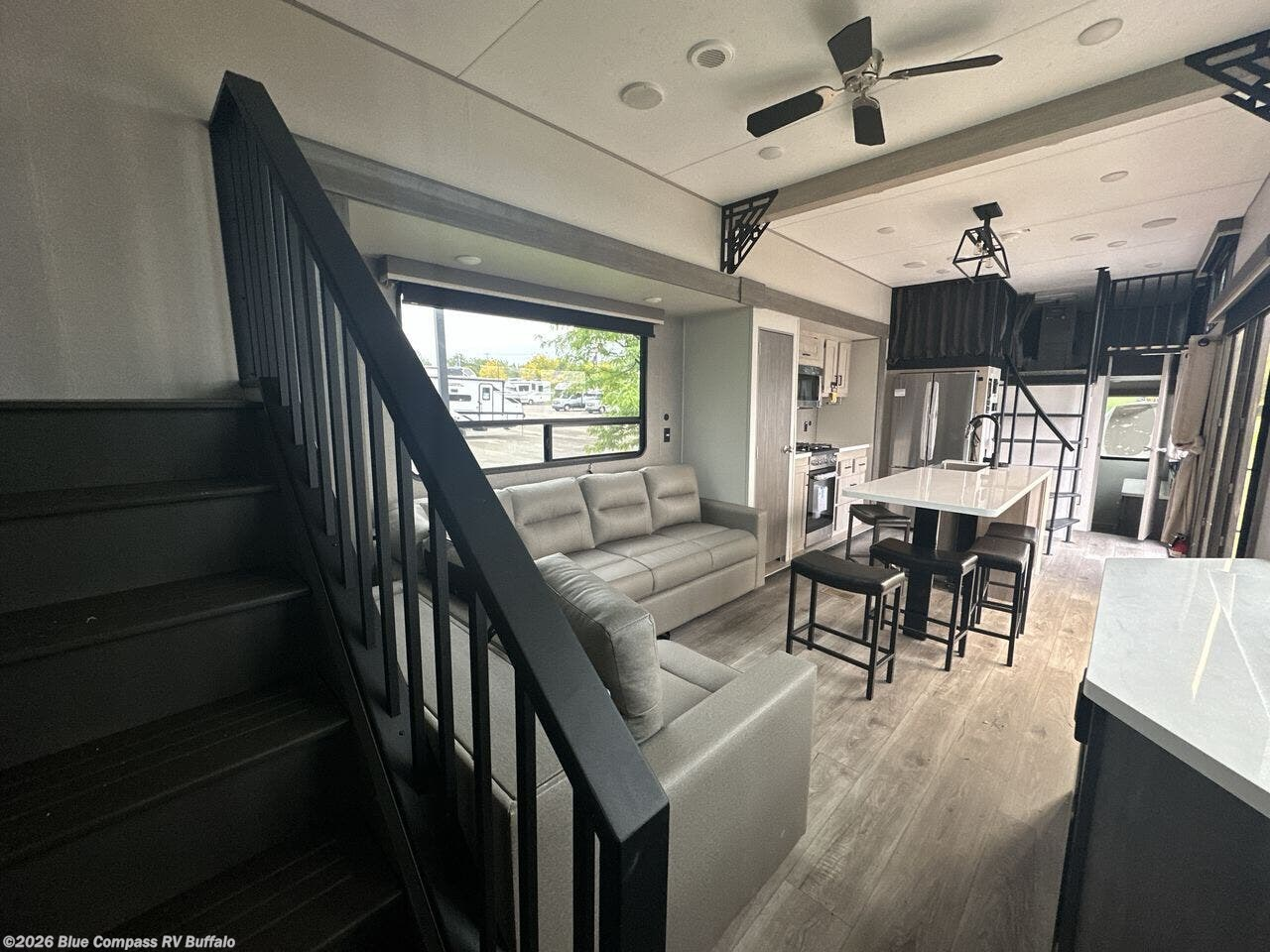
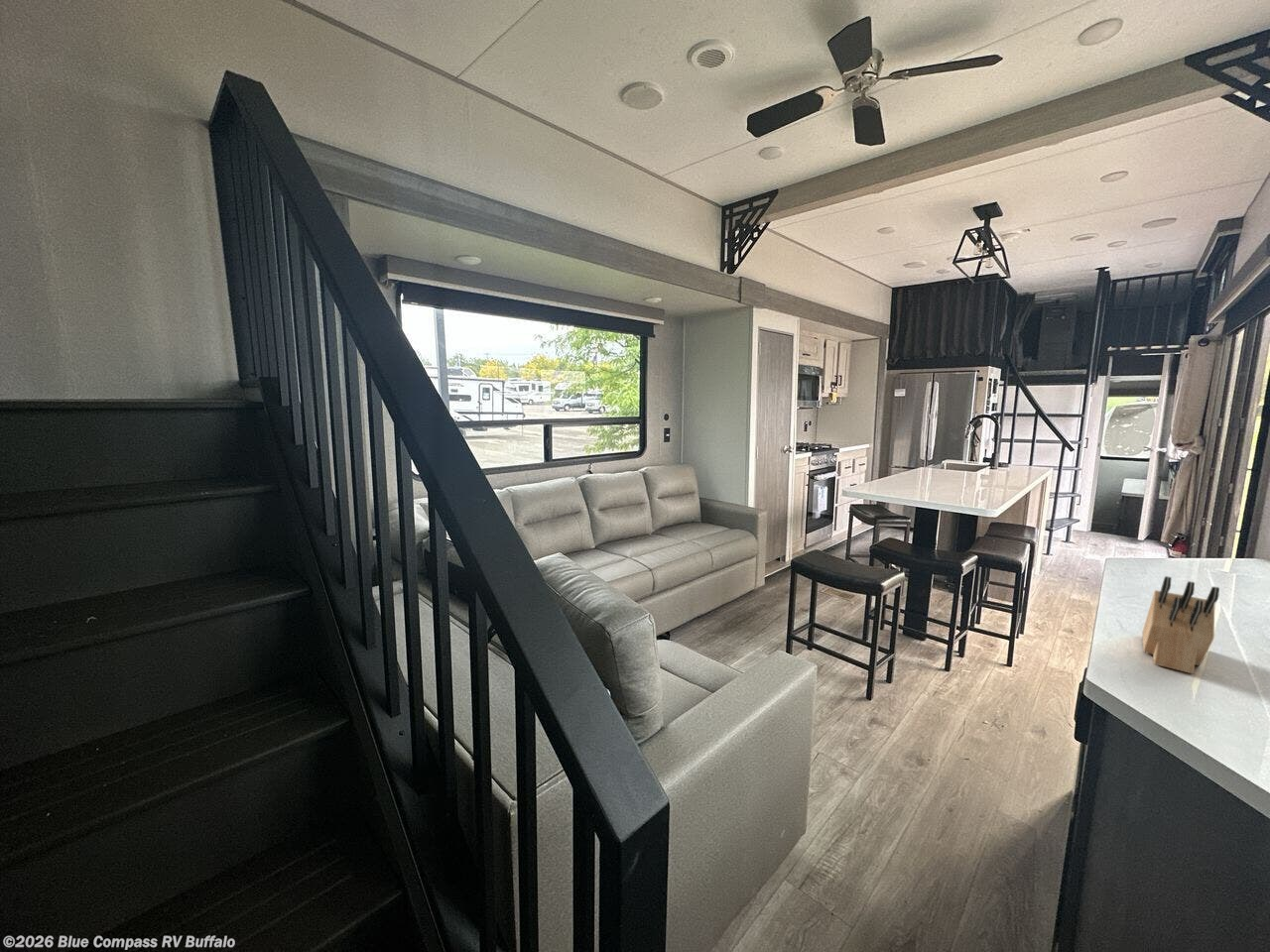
+ knife block [1141,575,1220,674]
